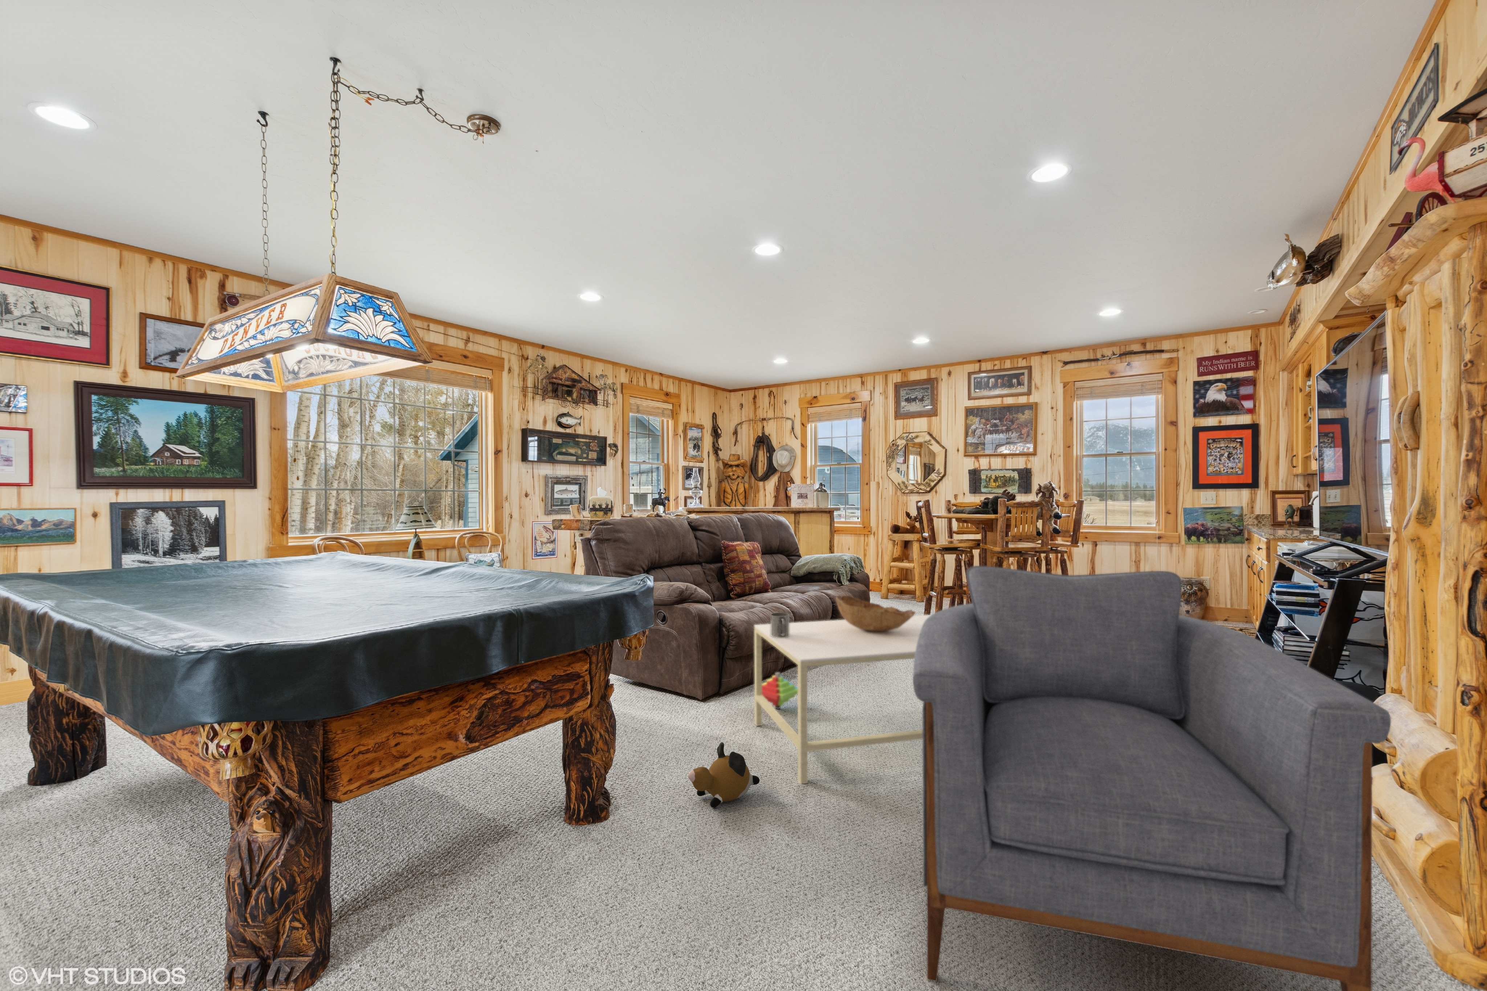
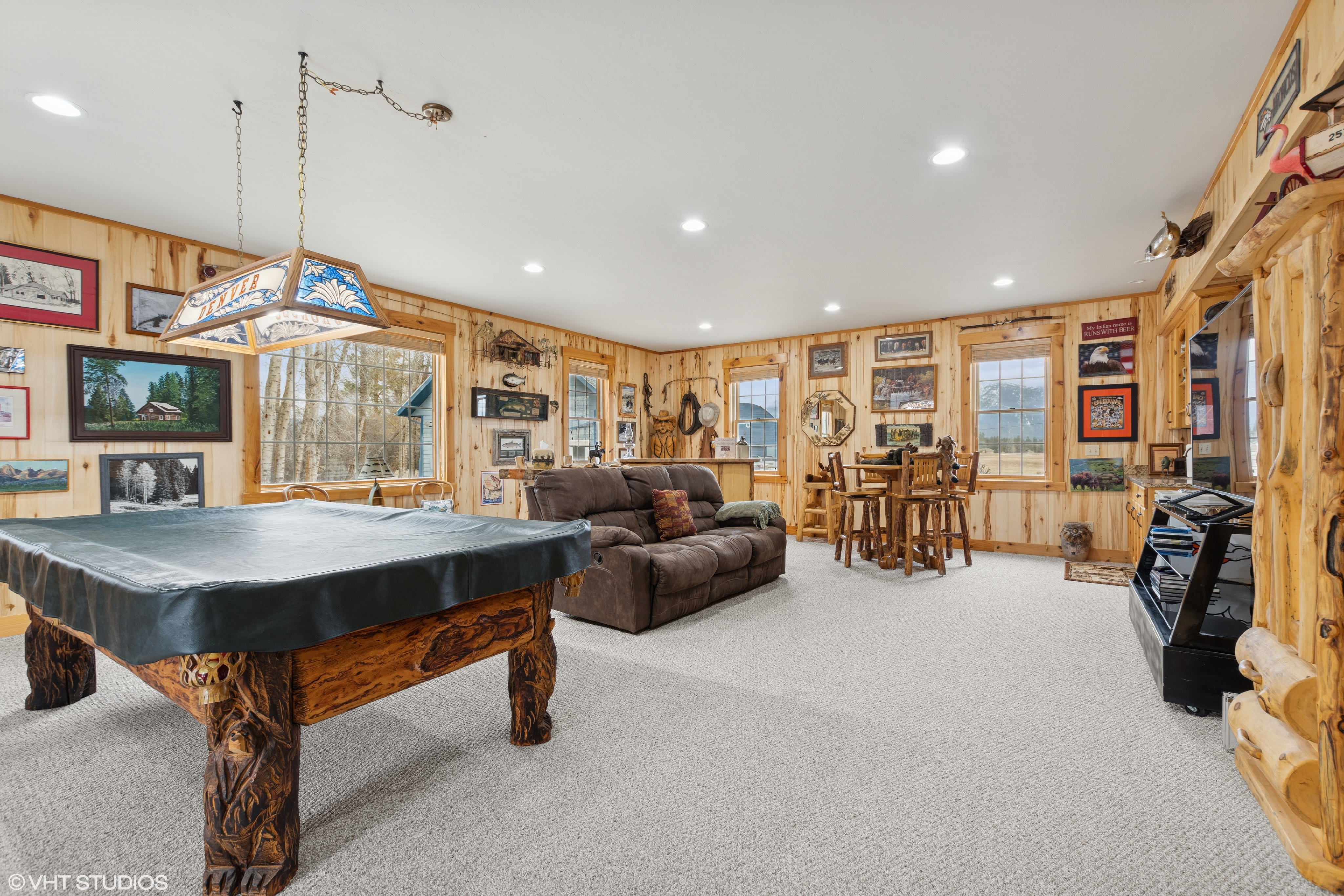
- plush toy [687,742,760,809]
- coffee table [755,614,932,784]
- stacking toy [762,671,798,709]
- wooden bowl [835,595,916,632]
- mug [770,613,790,637]
- armchair [913,565,1391,991]
